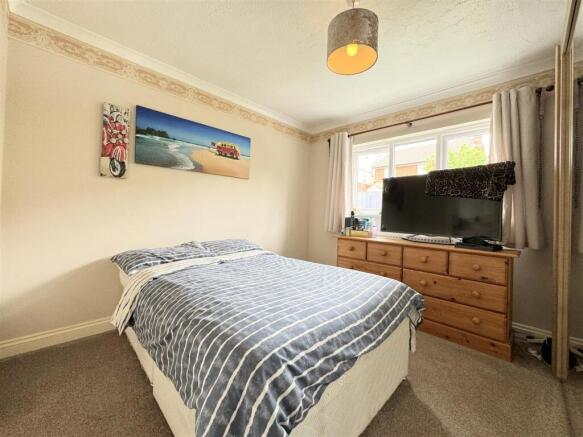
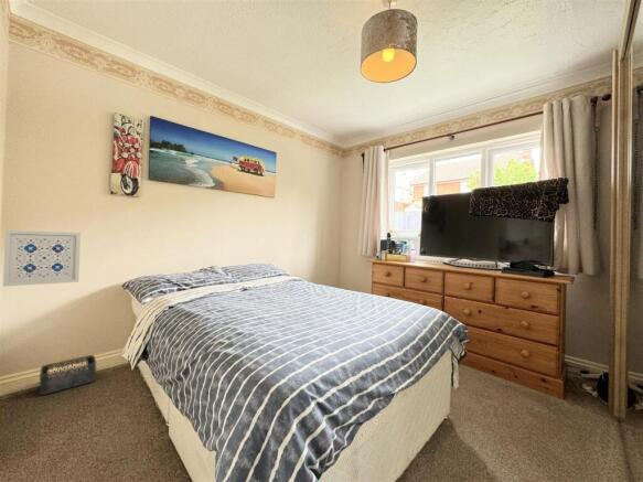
+ wall art [2,229,82,288]
+ storage bin [39,354,97,396]
